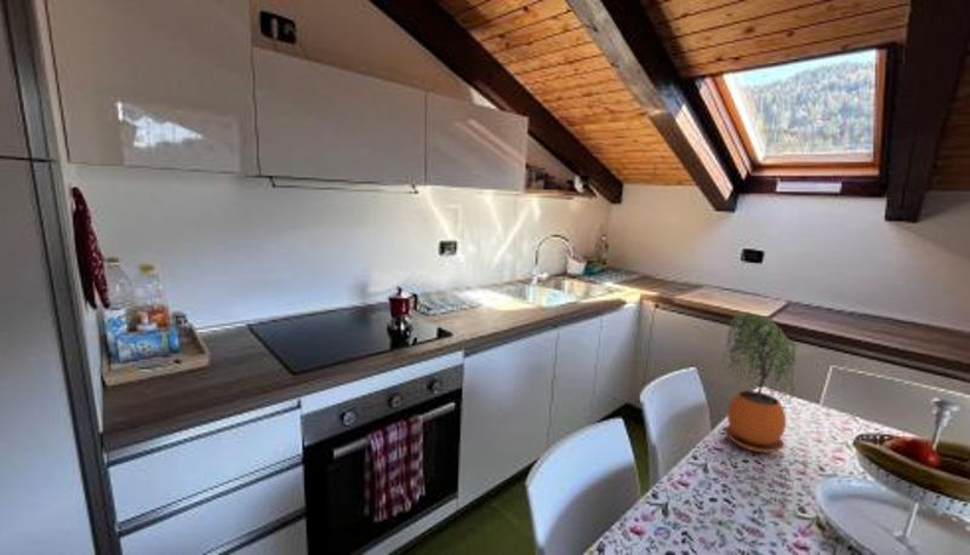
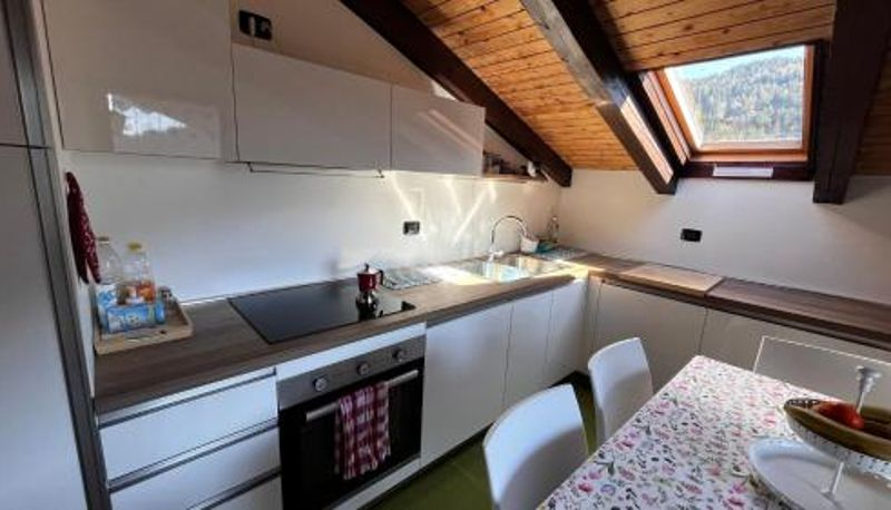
- potted plant [719,311,797,453]
